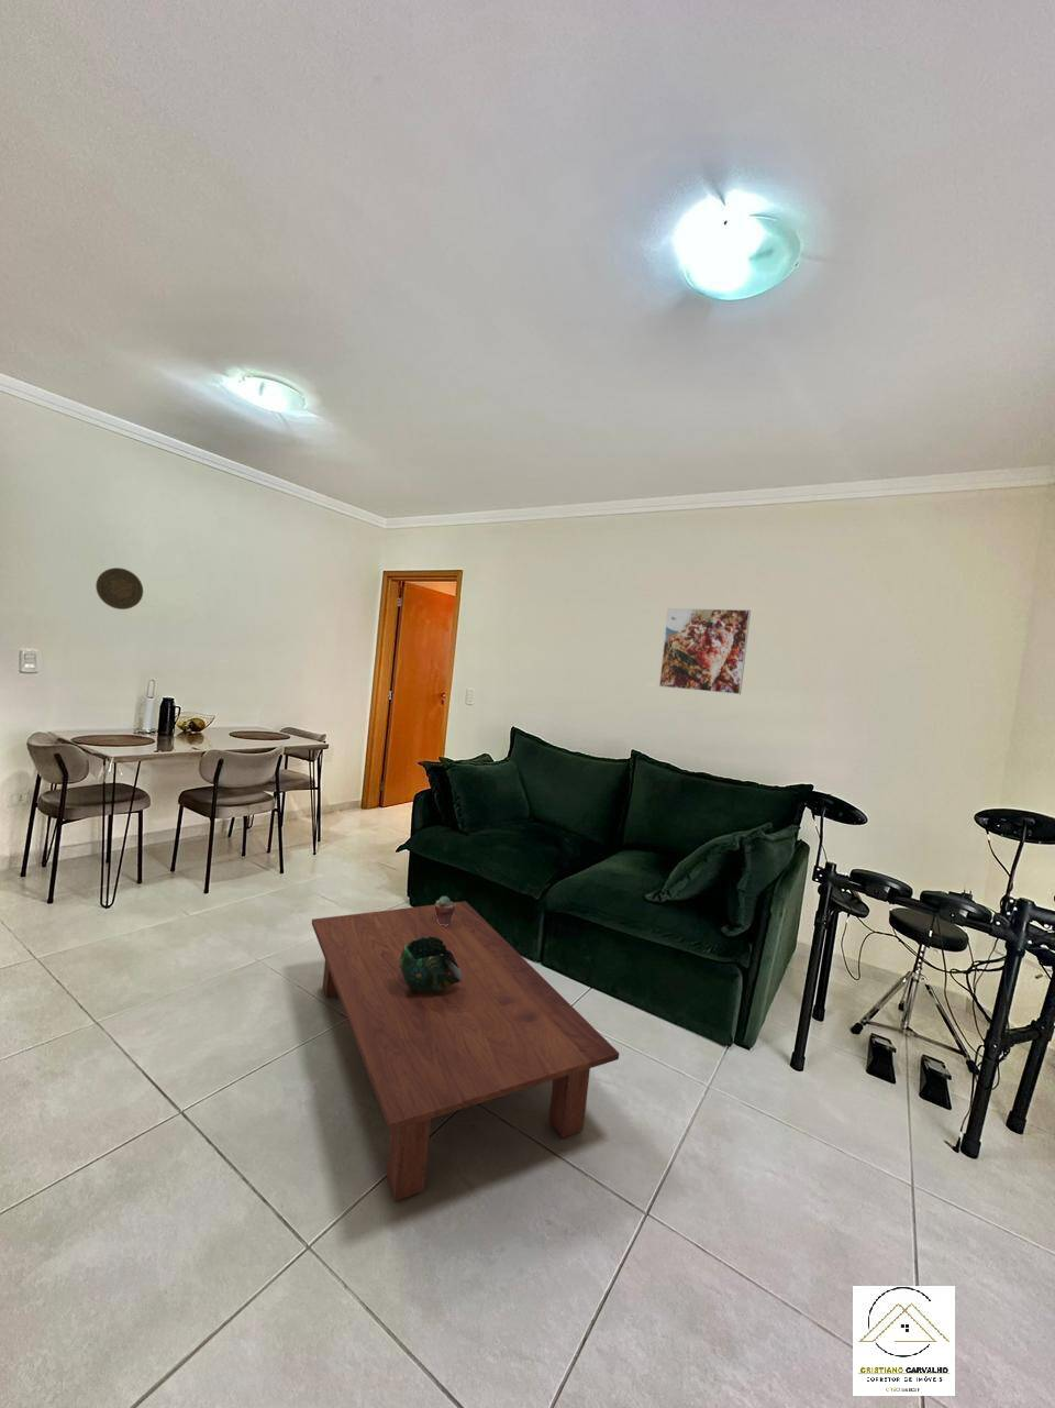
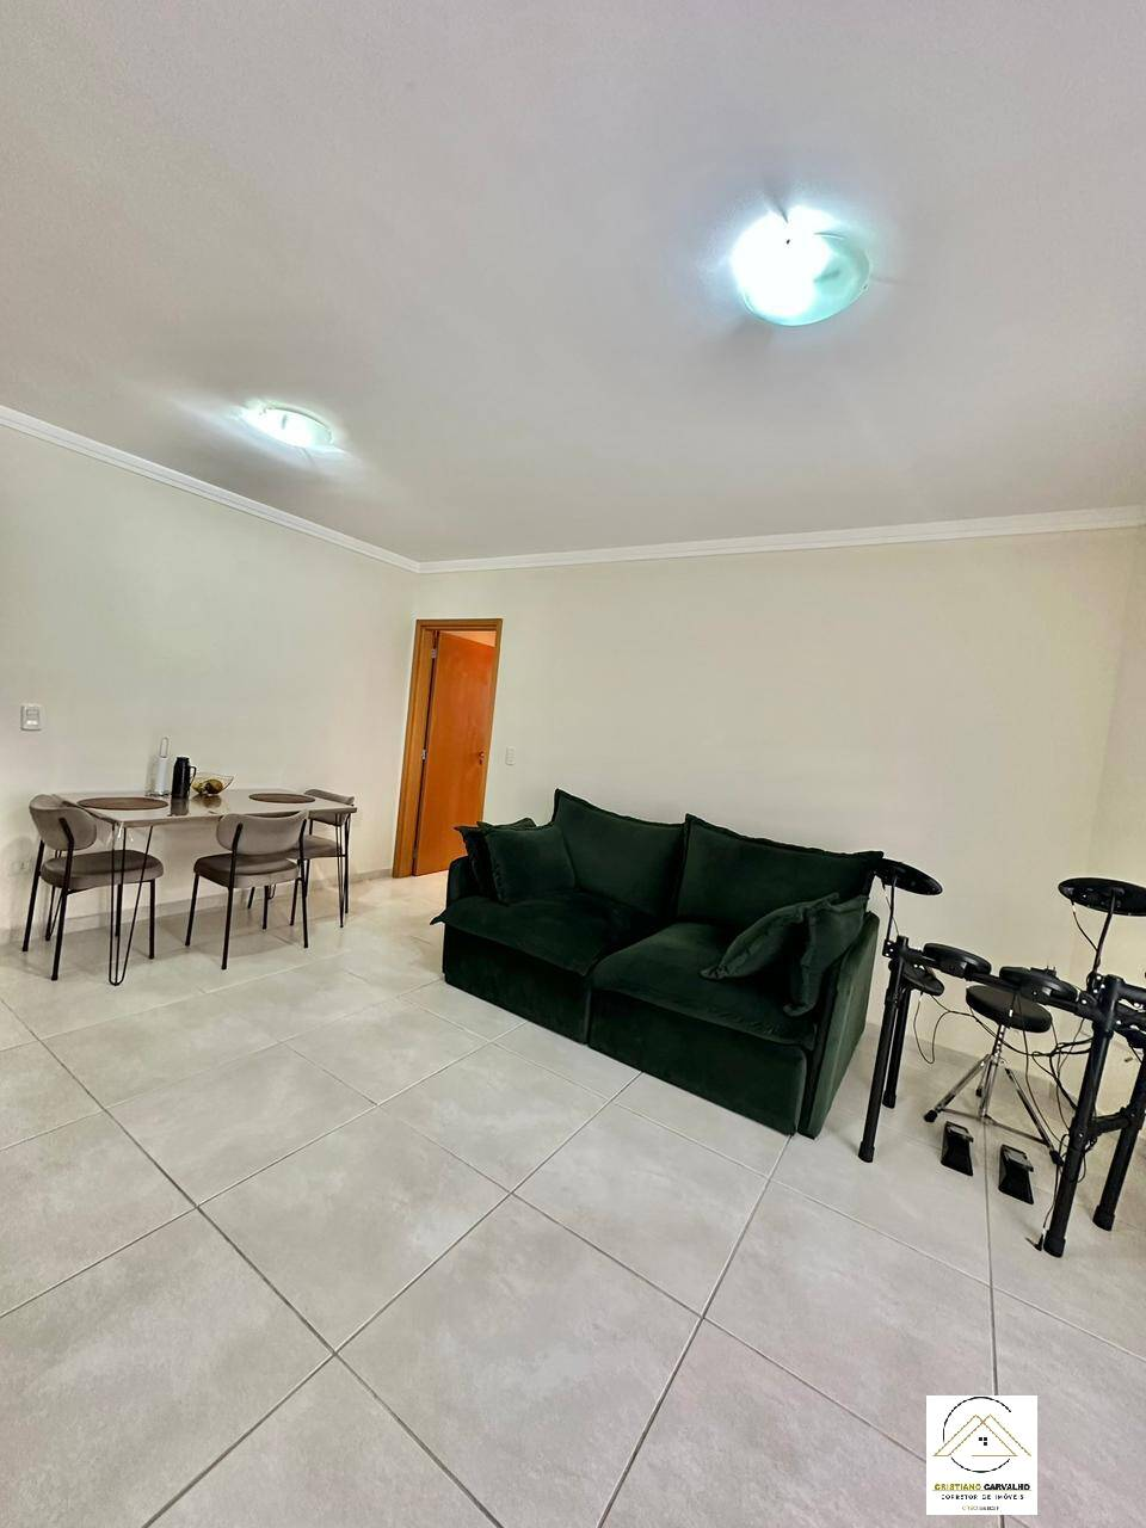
- decorative plate [94,567,144,611]
- potted succulent [434,896,455,926]
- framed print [658,608,751,695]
- decorative bowl [399,936,462,993]
- coffee table [311,900,619,1202]
